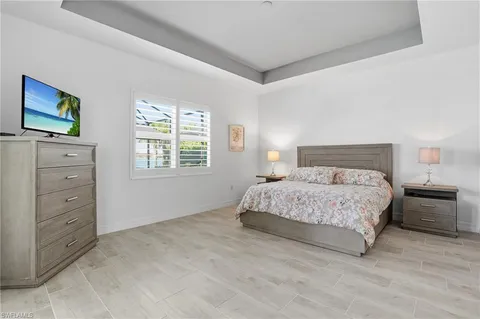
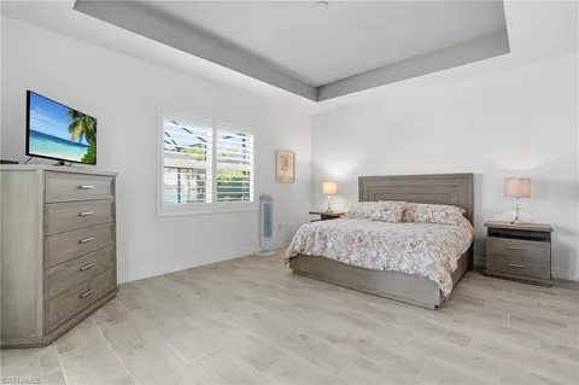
+ air purifier [255,193,277,257]
